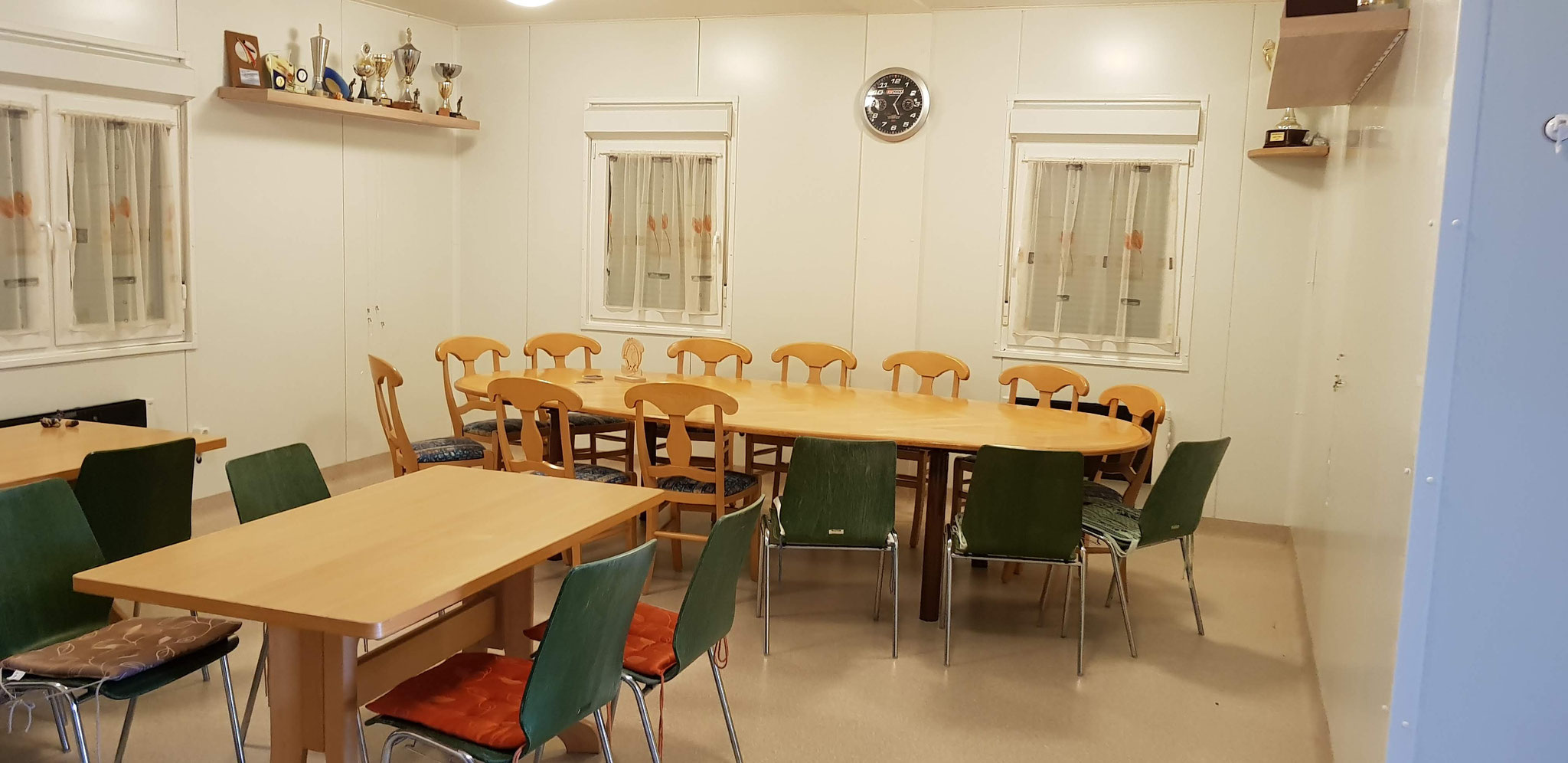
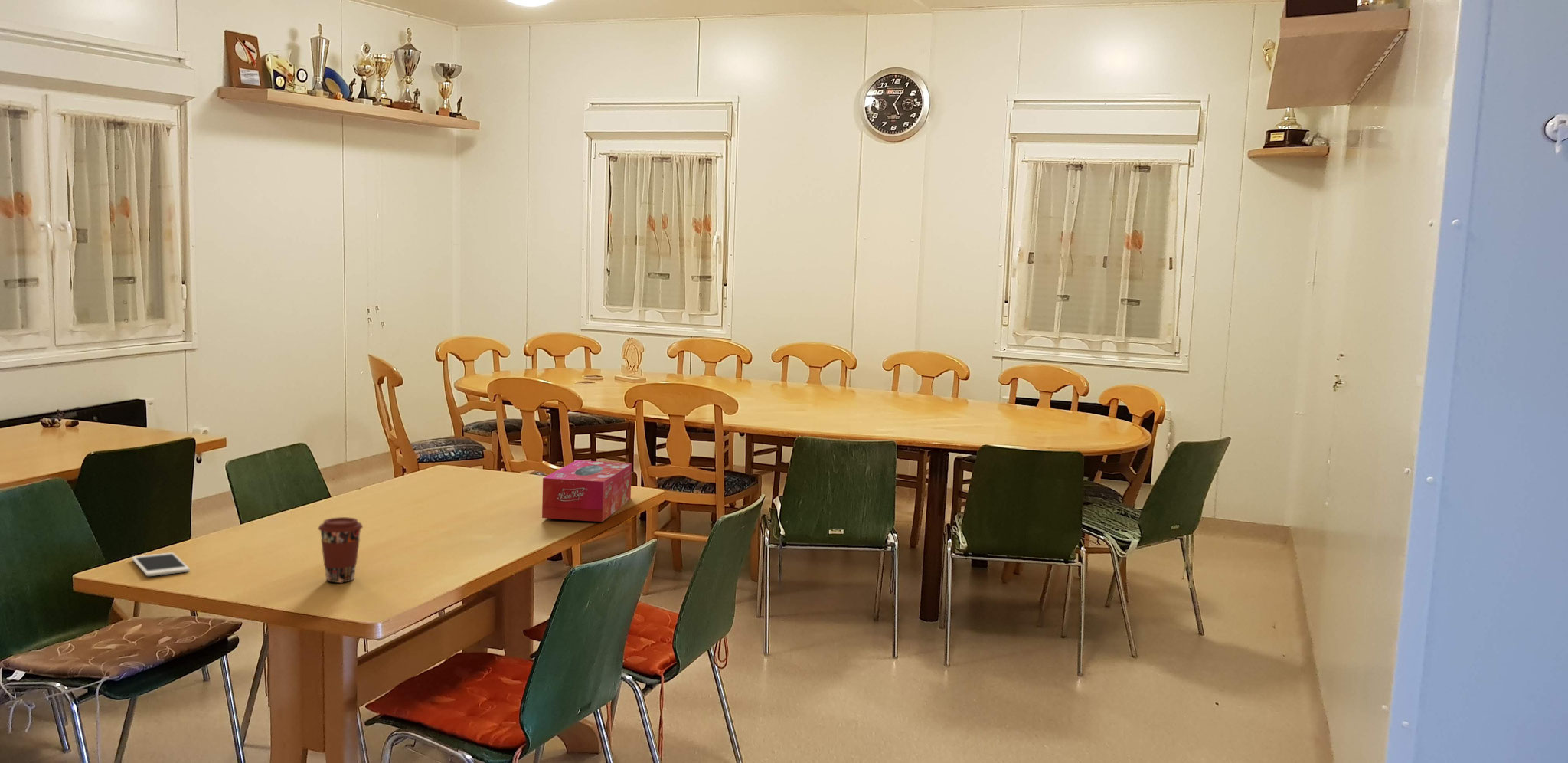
+ tissue box [541,460,632,522]
+ cell phone [131,552,191,577]
+ coffee cup [318,516,364,584]
